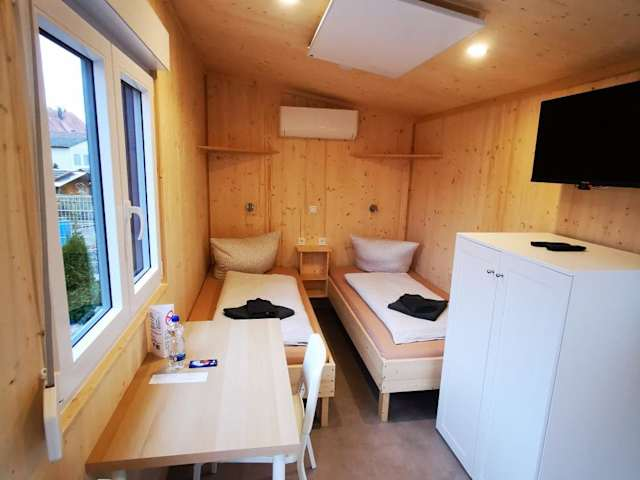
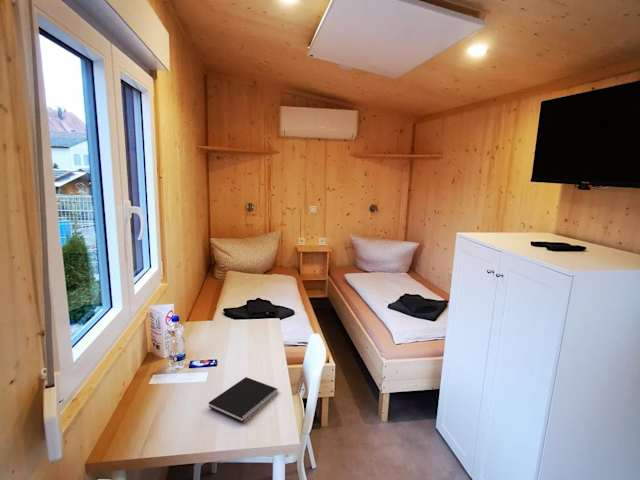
+ notebook [208,376,280,423]
